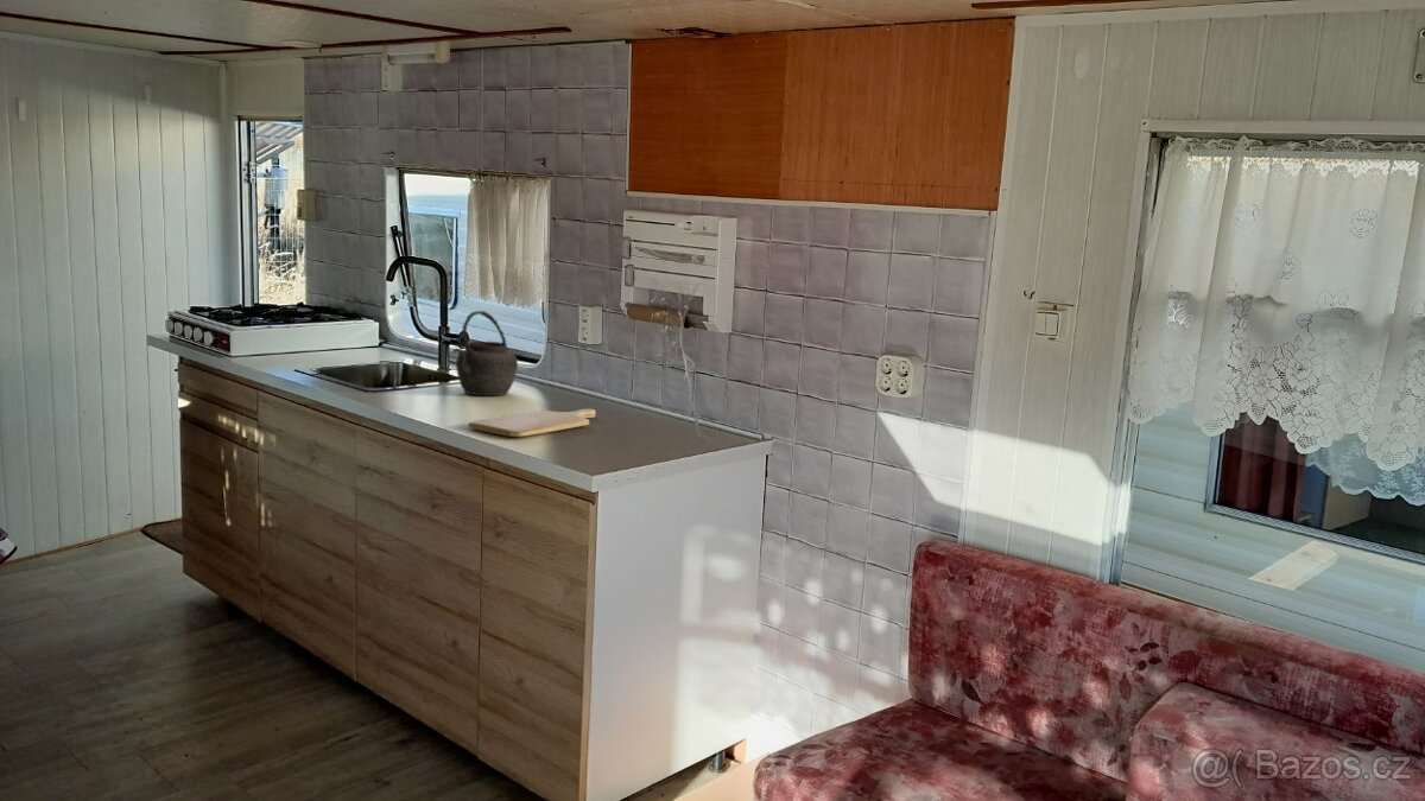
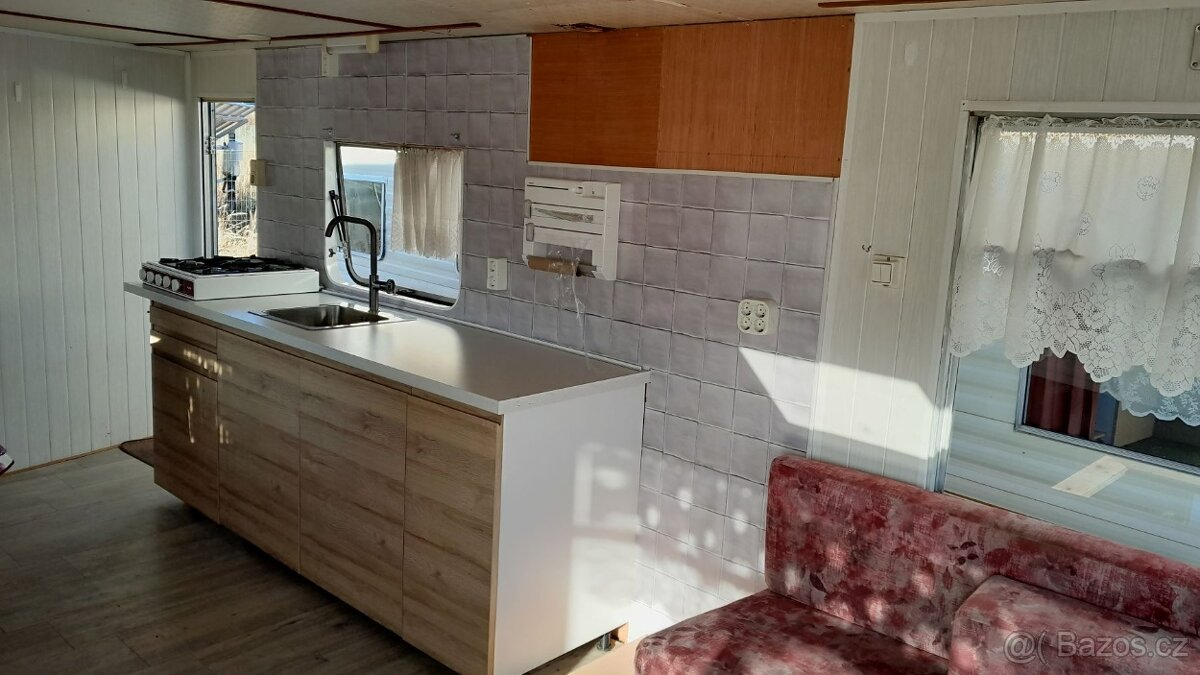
- chopping board [468,408,596,438]
- kettle [451,310,519,396]
